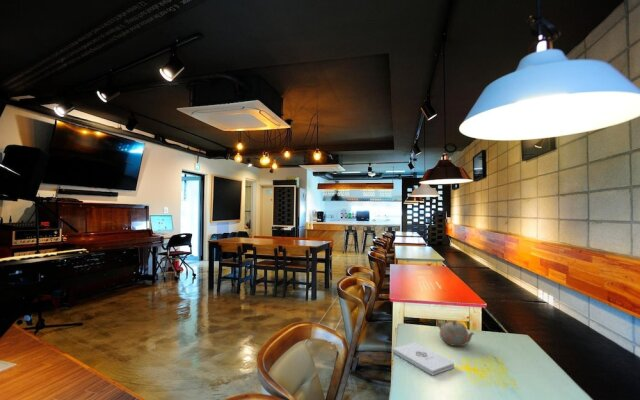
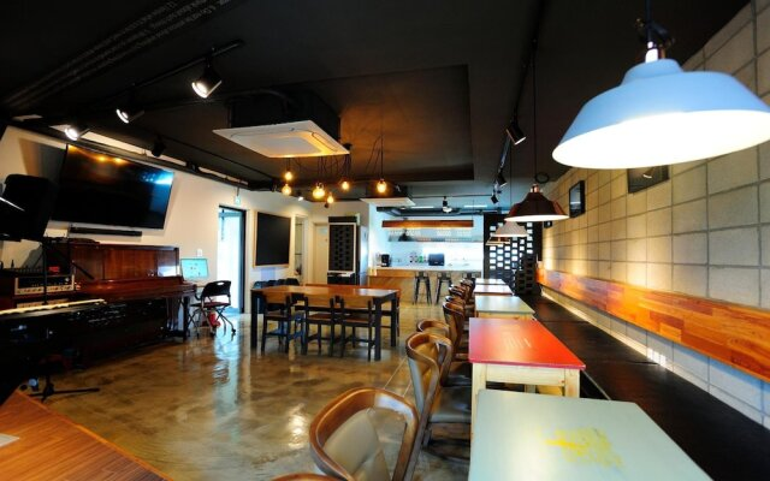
- notepad [391,342,455,377]
- teapot [437,319,476,347]
